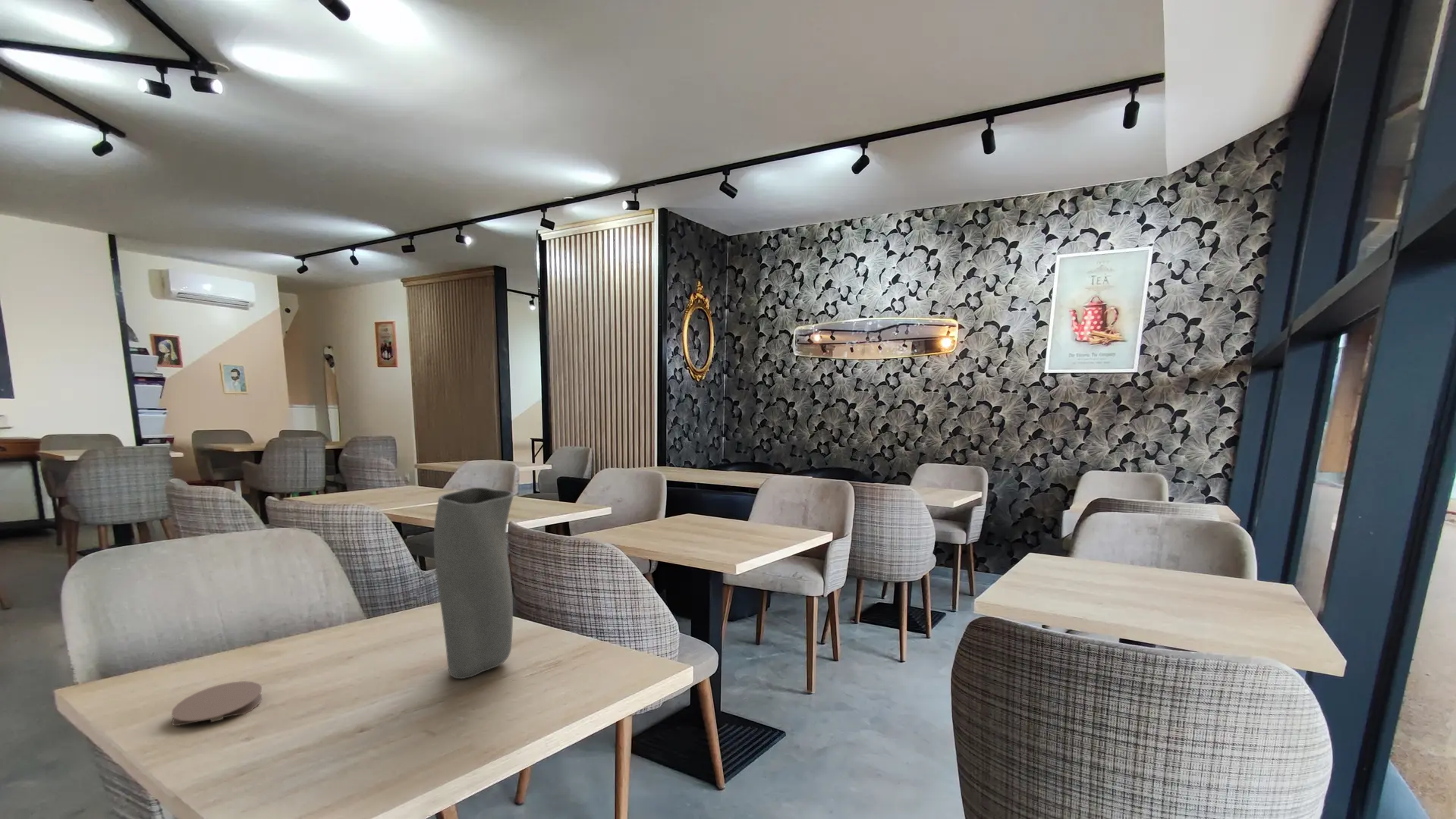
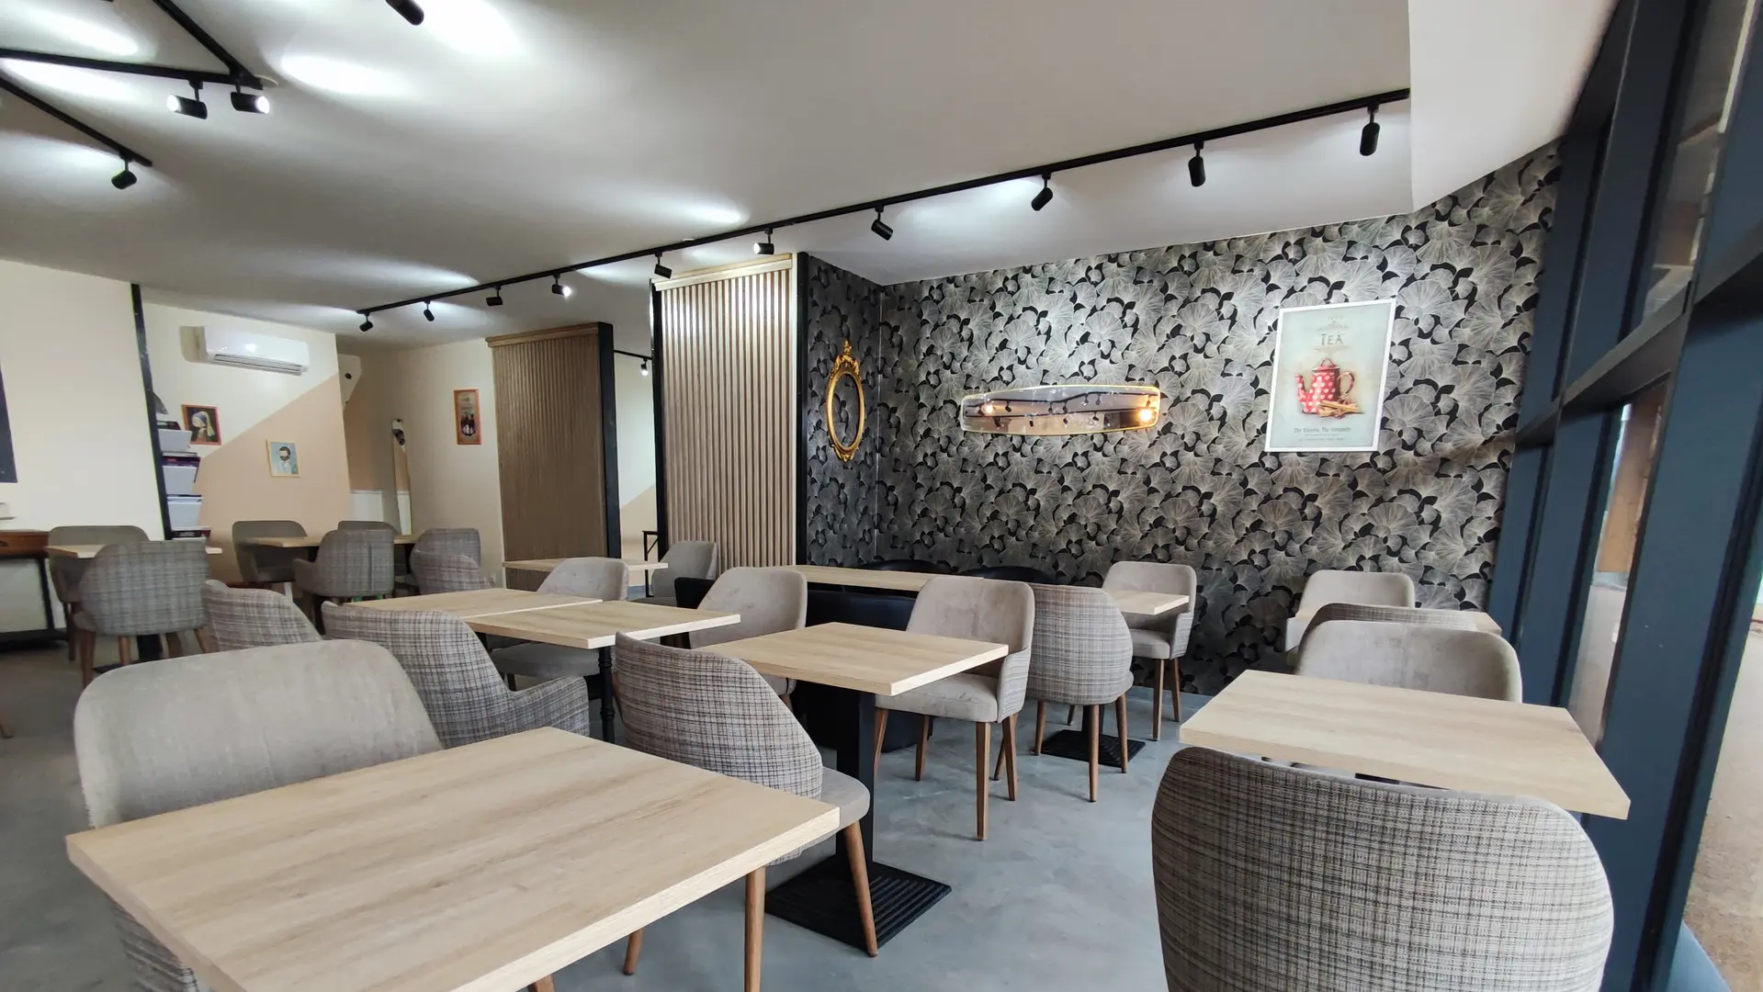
- vase [433,487,514,679]
- coaster [171,680,263,727]
